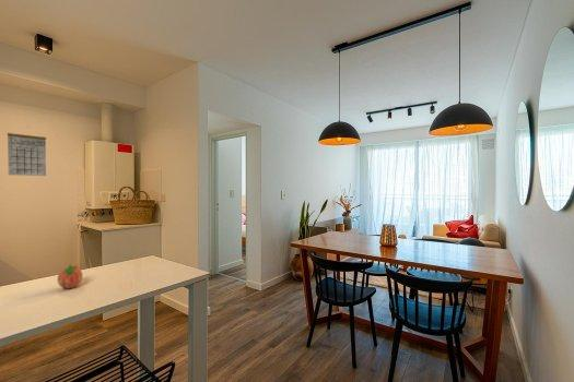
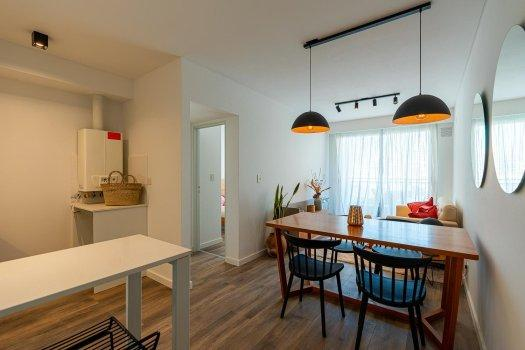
- calendar [7,126,47,177]
- fruit [56,263,83,289]
